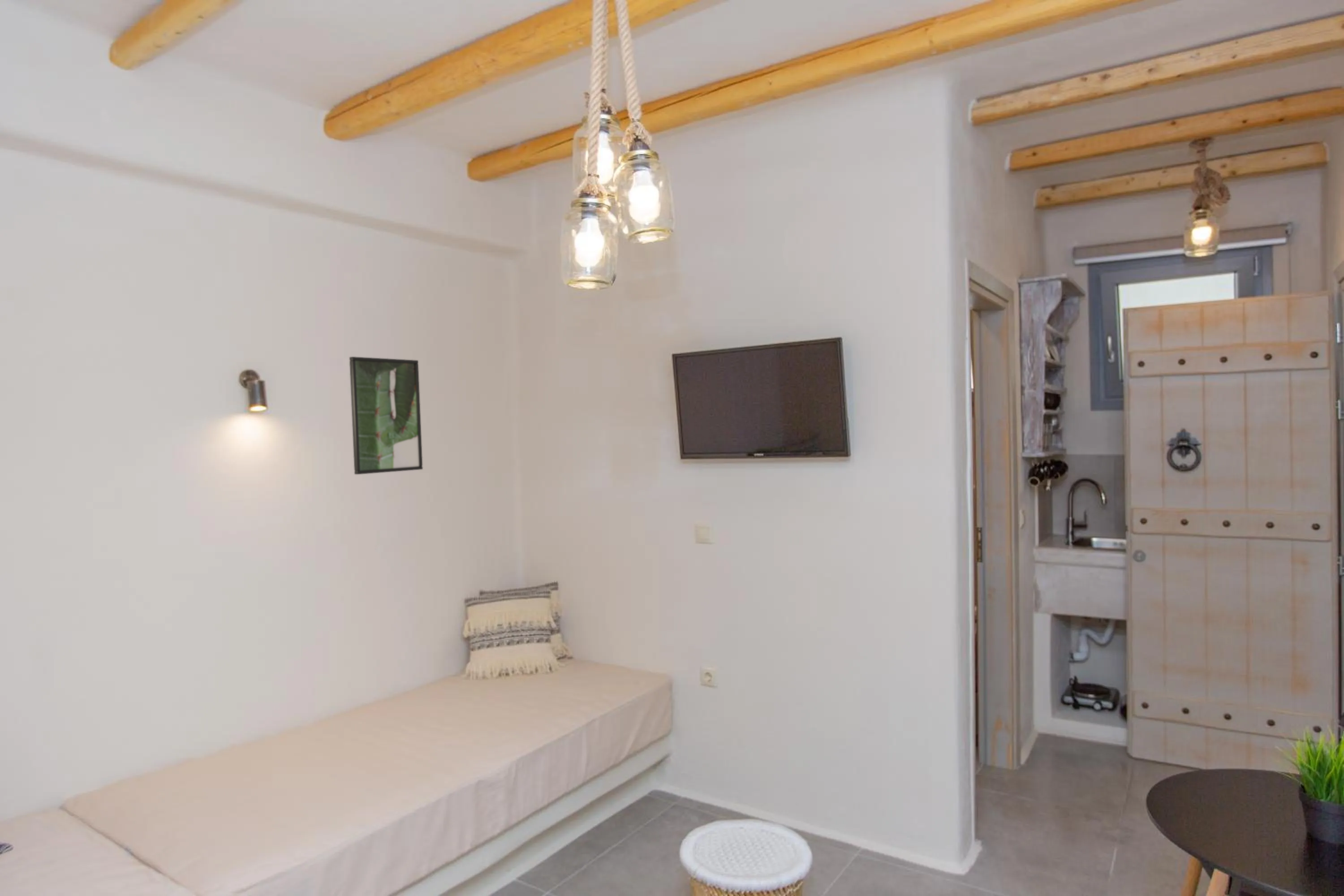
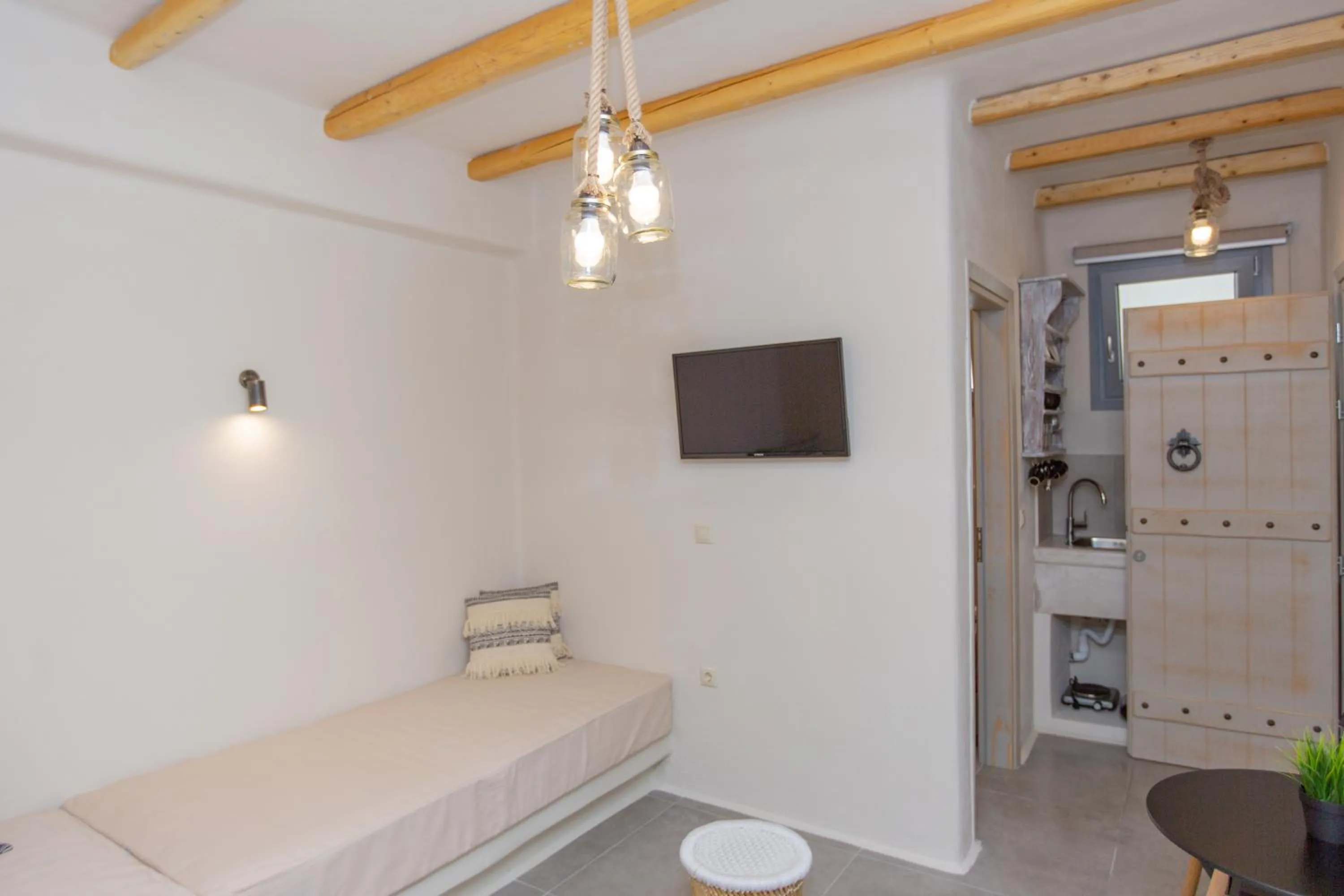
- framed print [349,356,423,475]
